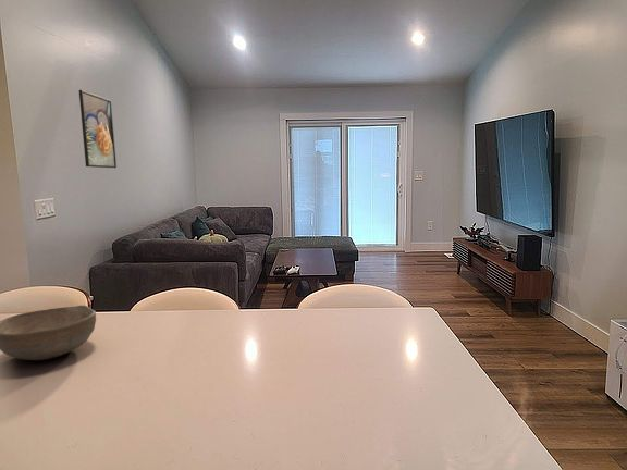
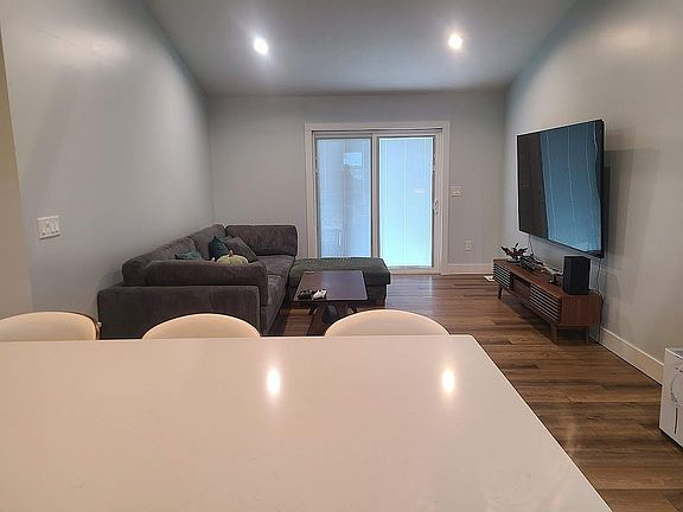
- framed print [78,89,118,169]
- bowl [0,305,97,361]
